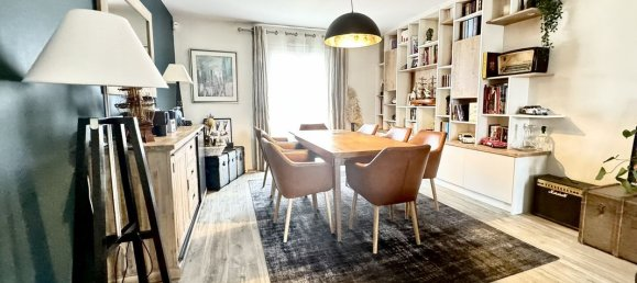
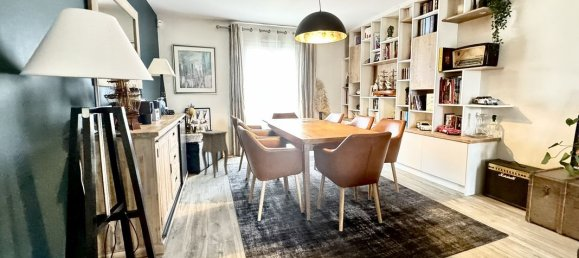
+ side table [200,130,232,179]
